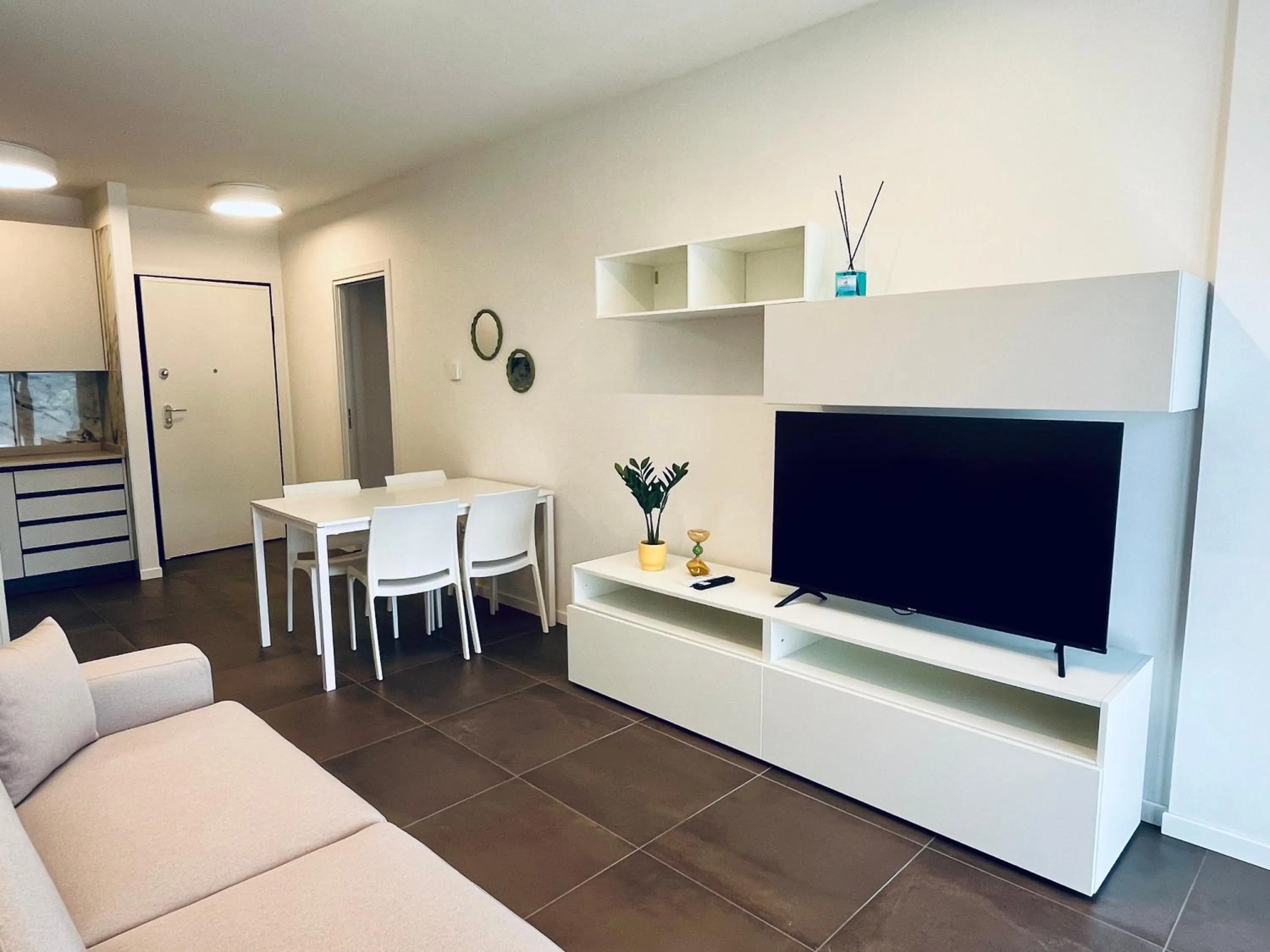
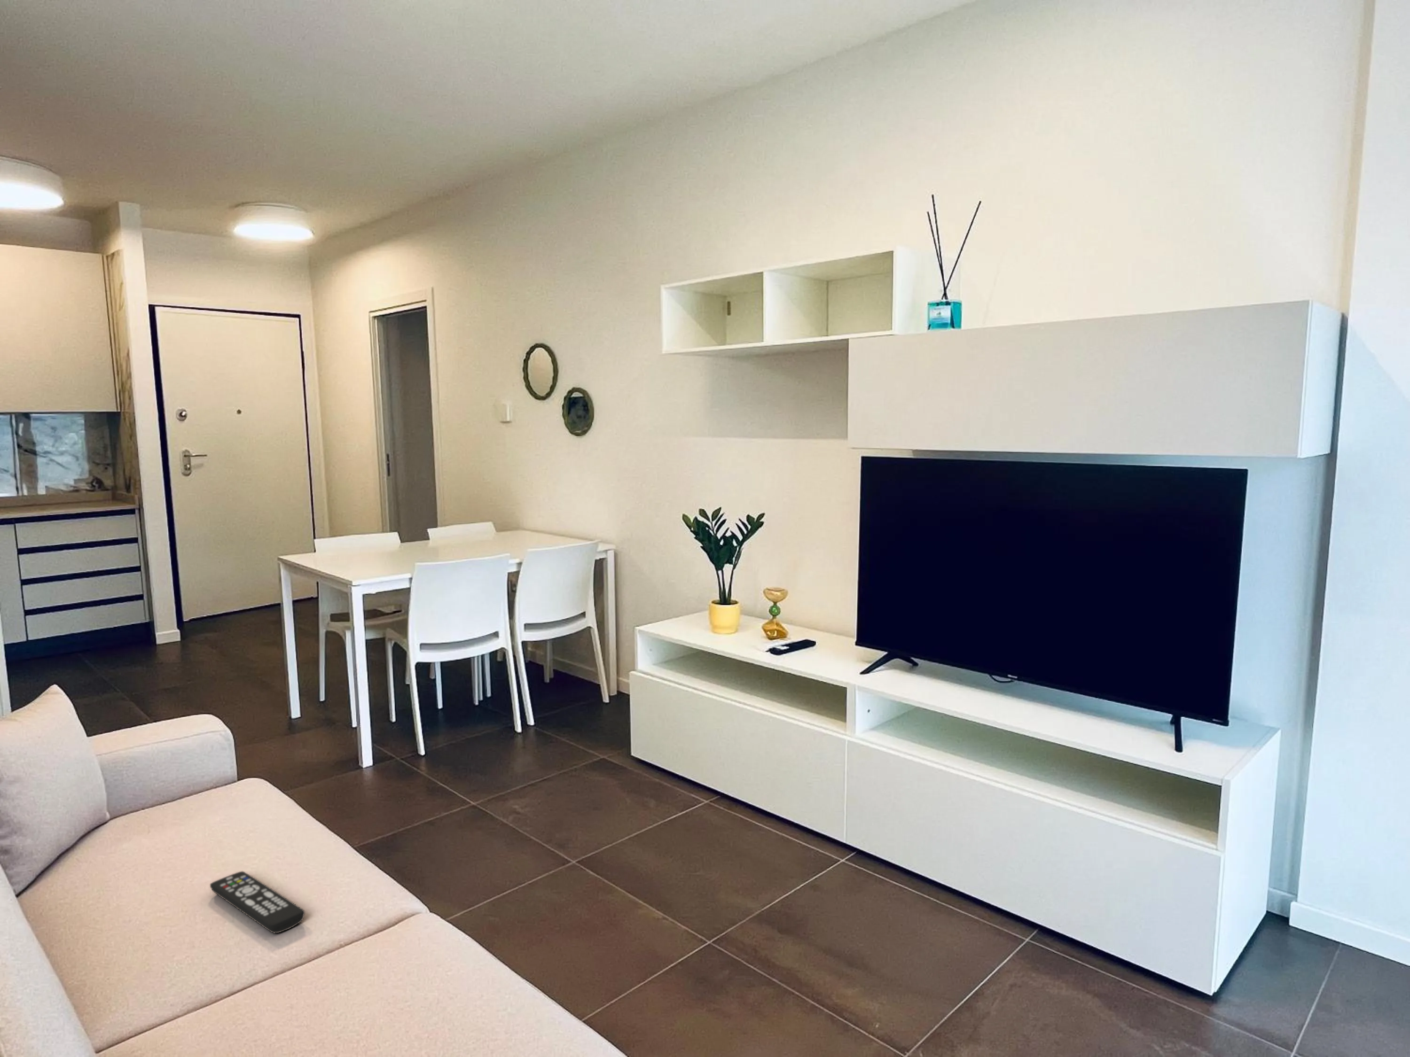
+ remote control [210,870,305,934]
